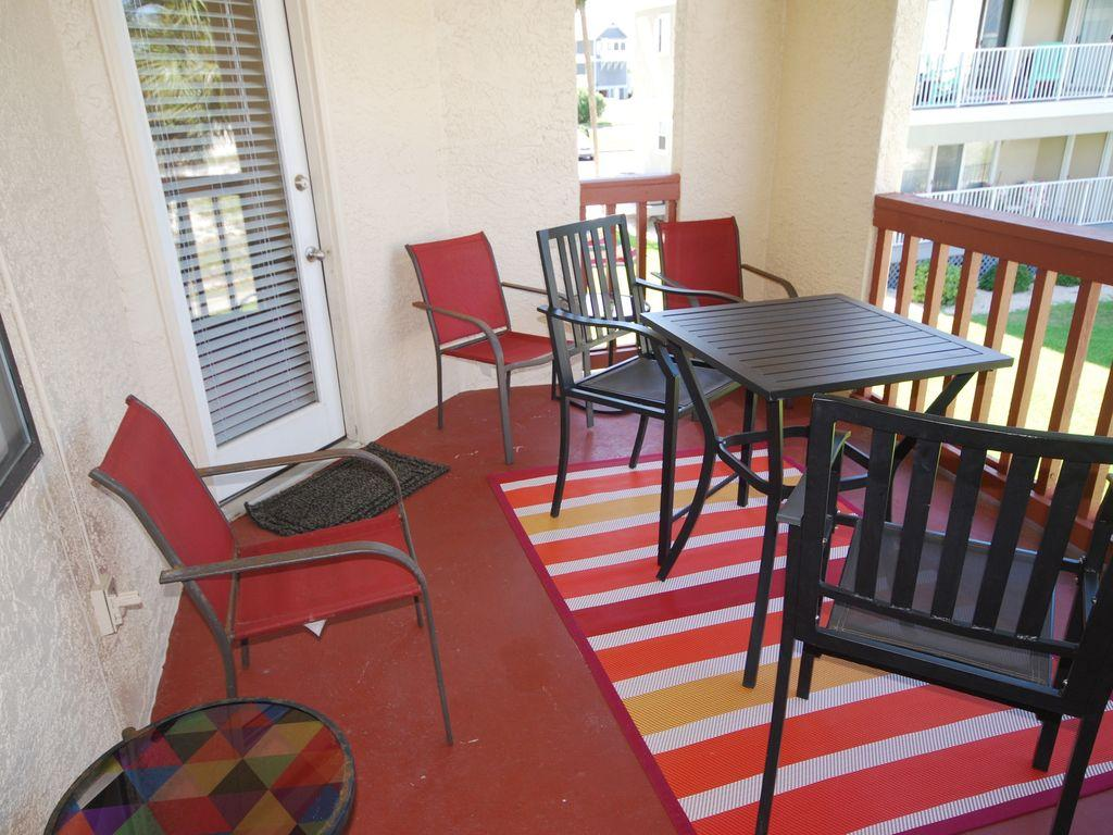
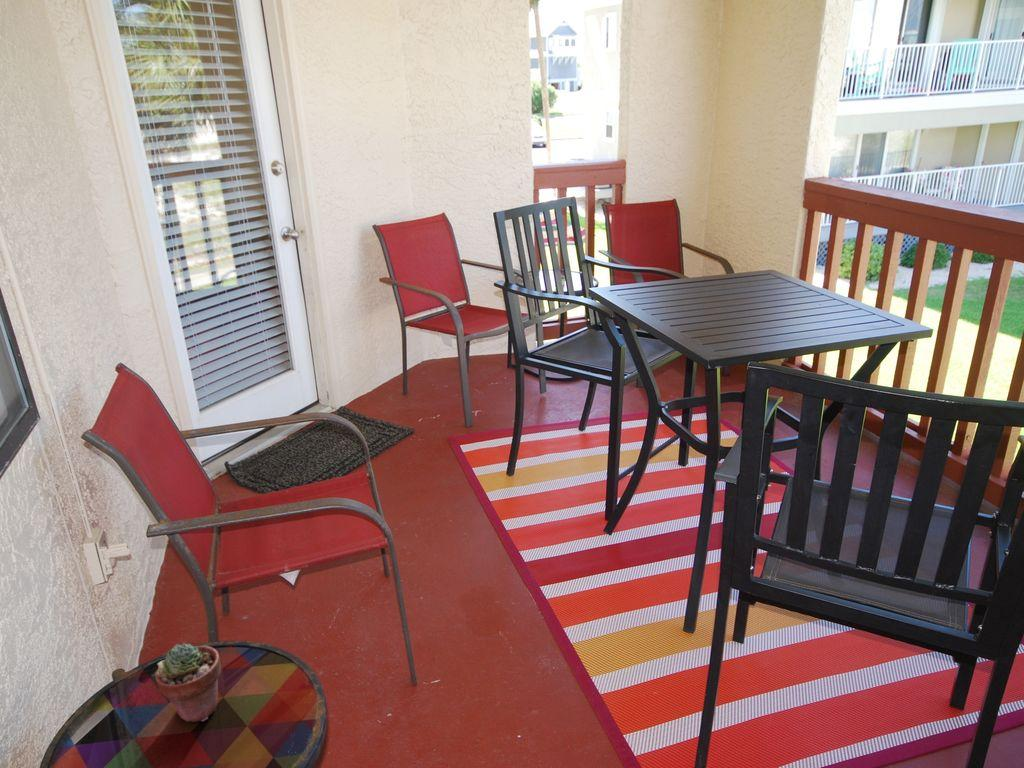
+ potted succulent [154,642,222,723]
